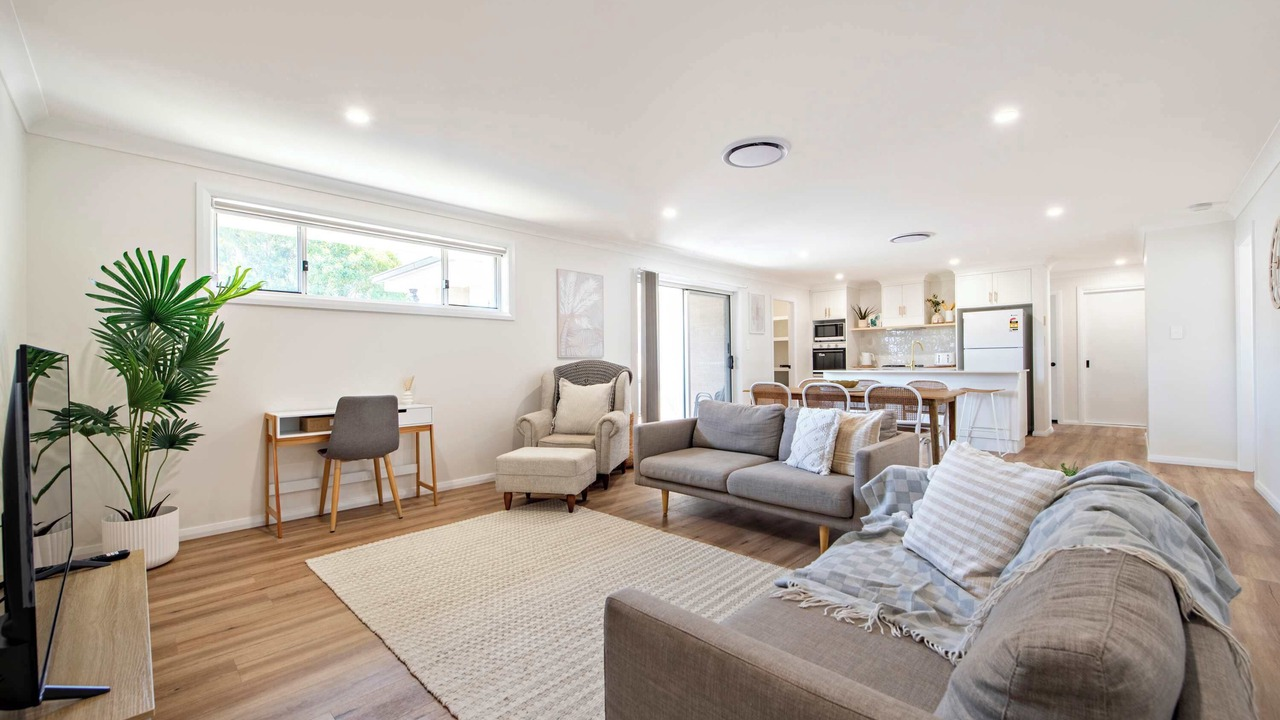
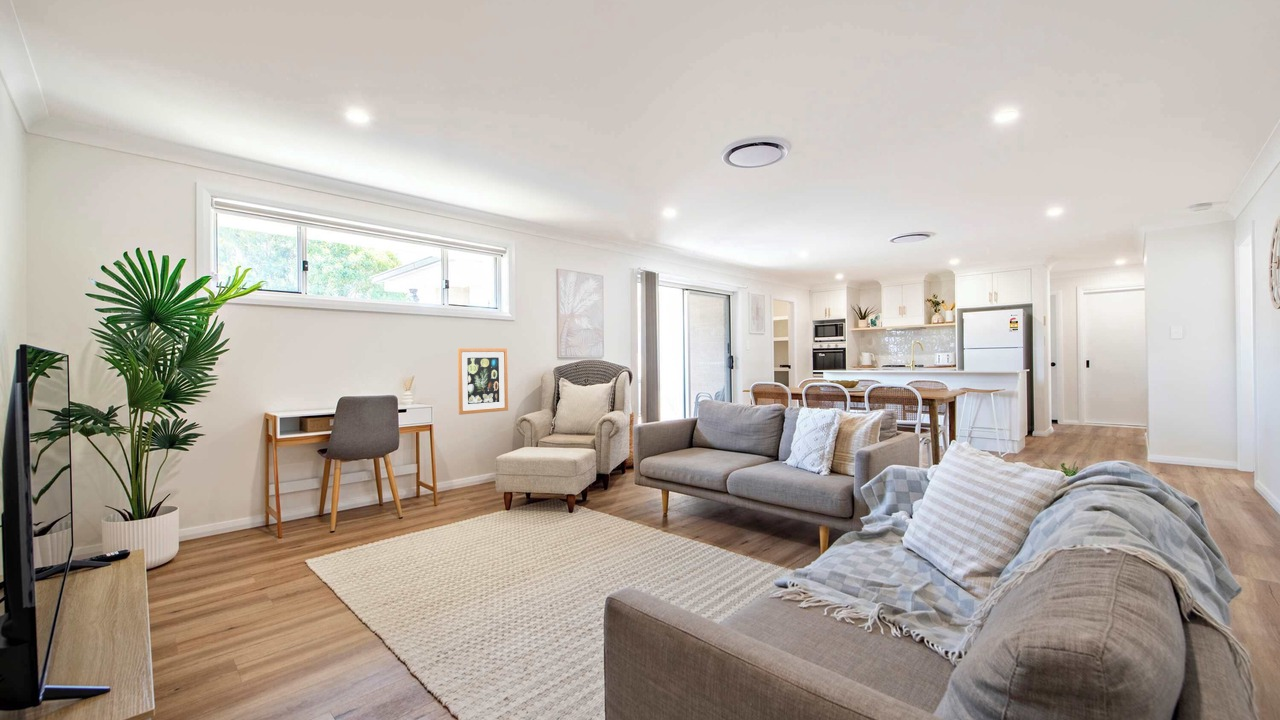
+ wall art [457,347,509,416]
